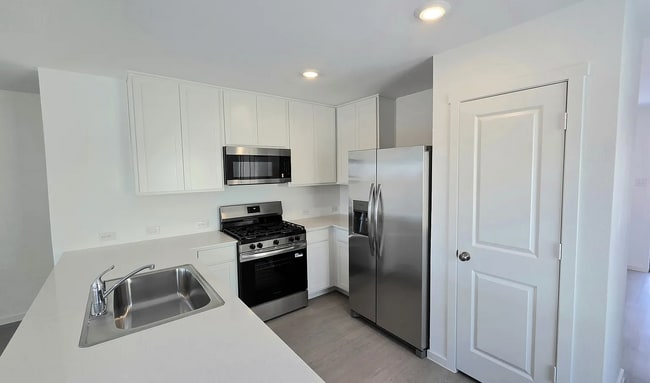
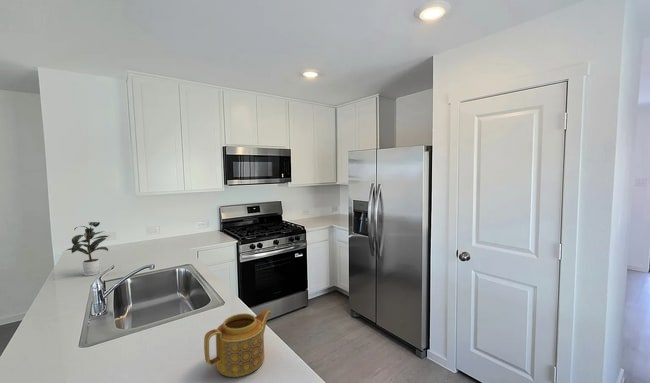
+ teapot [203,308,273,378]
+ potted plant [62,221,109,277]
